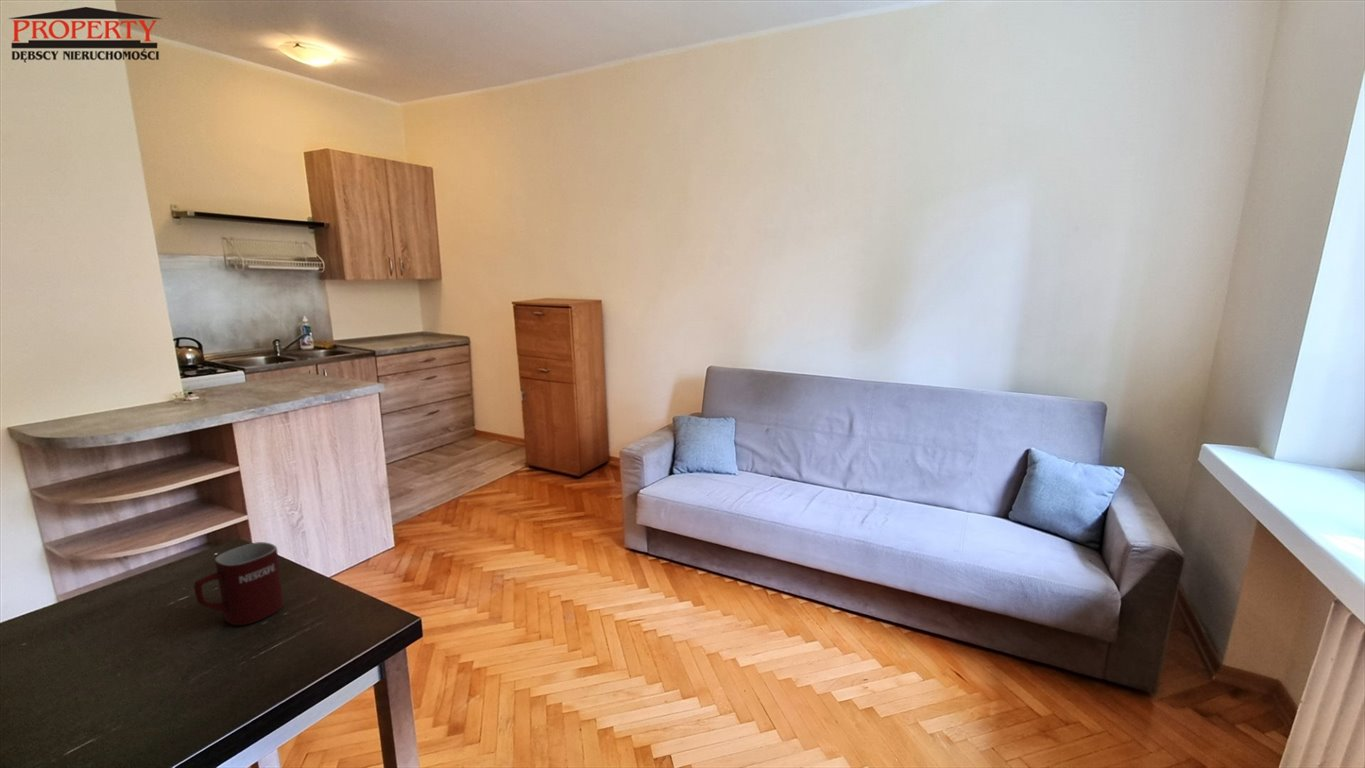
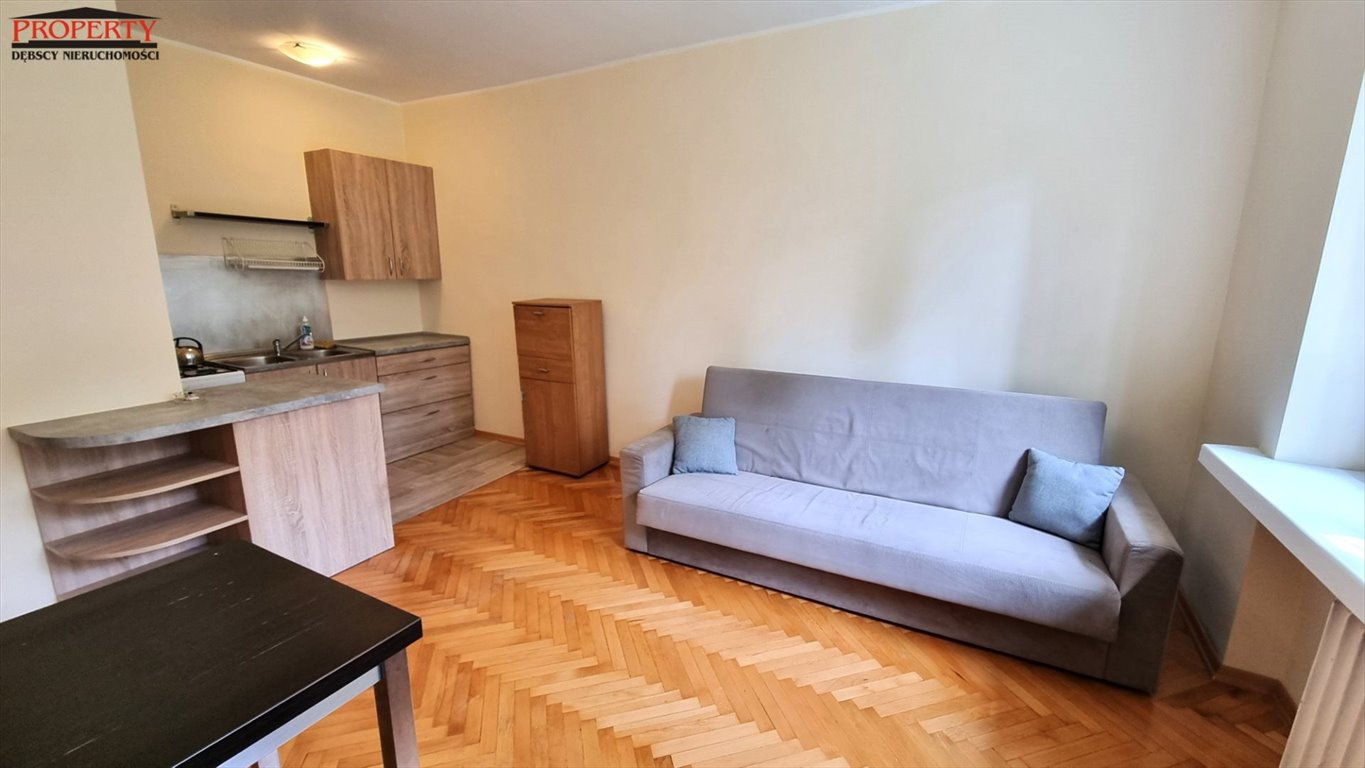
- mug [193,541,285,626]
